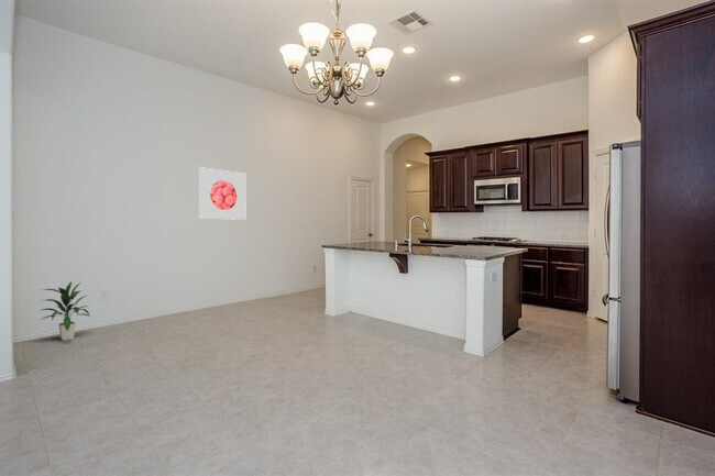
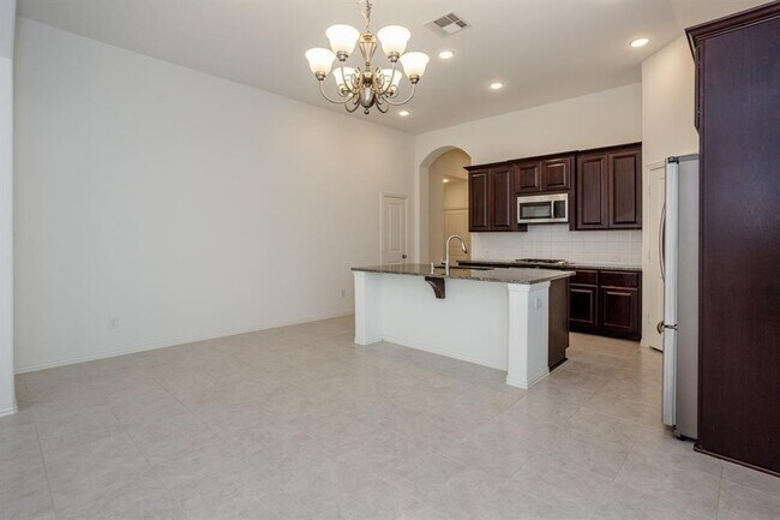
- indoor plant [37,280,91,342]
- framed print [198,166,246,221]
